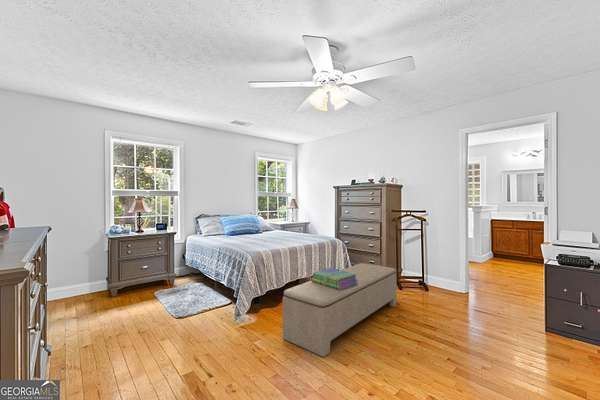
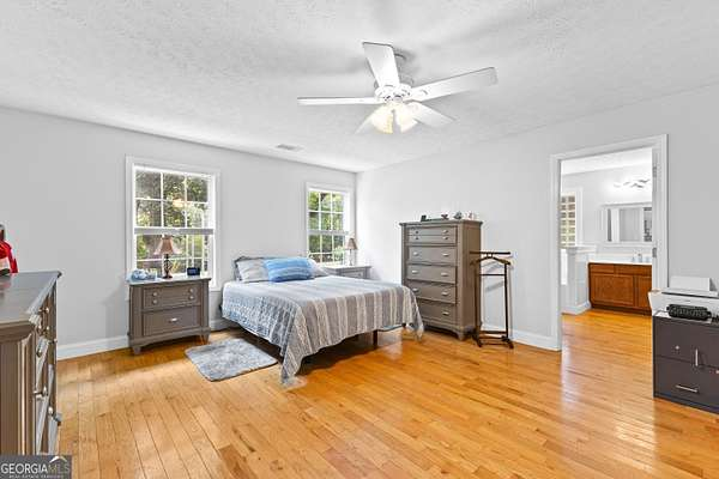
- stack of books [310,267,357,290]
- bench [282,262,398,358]
